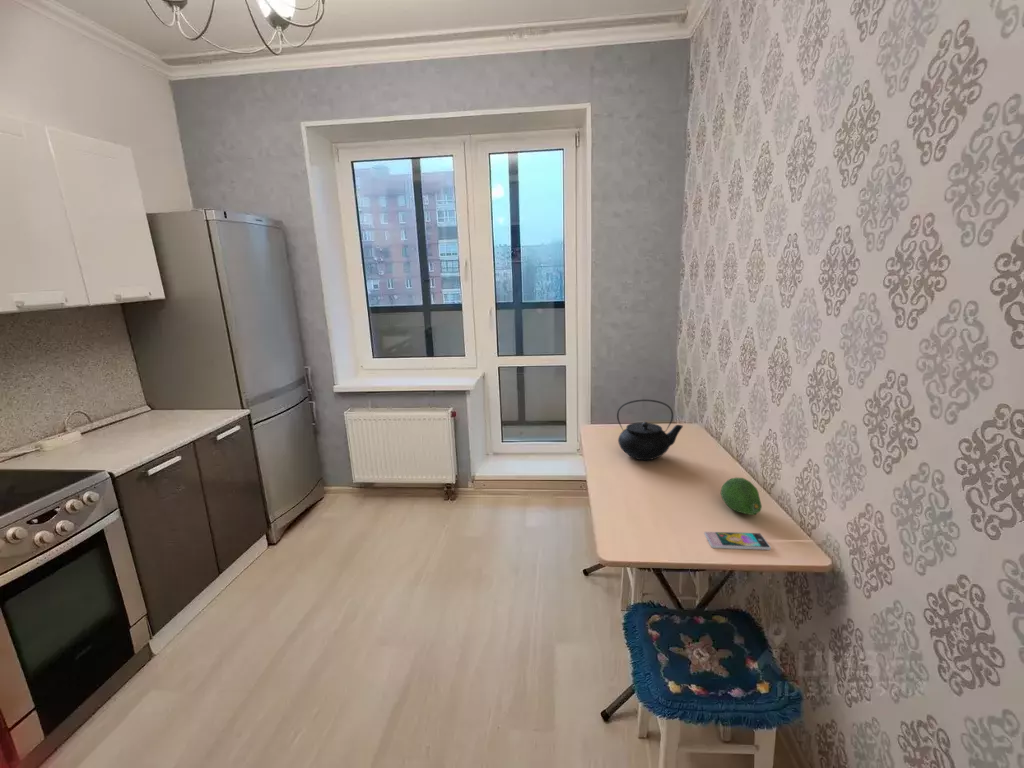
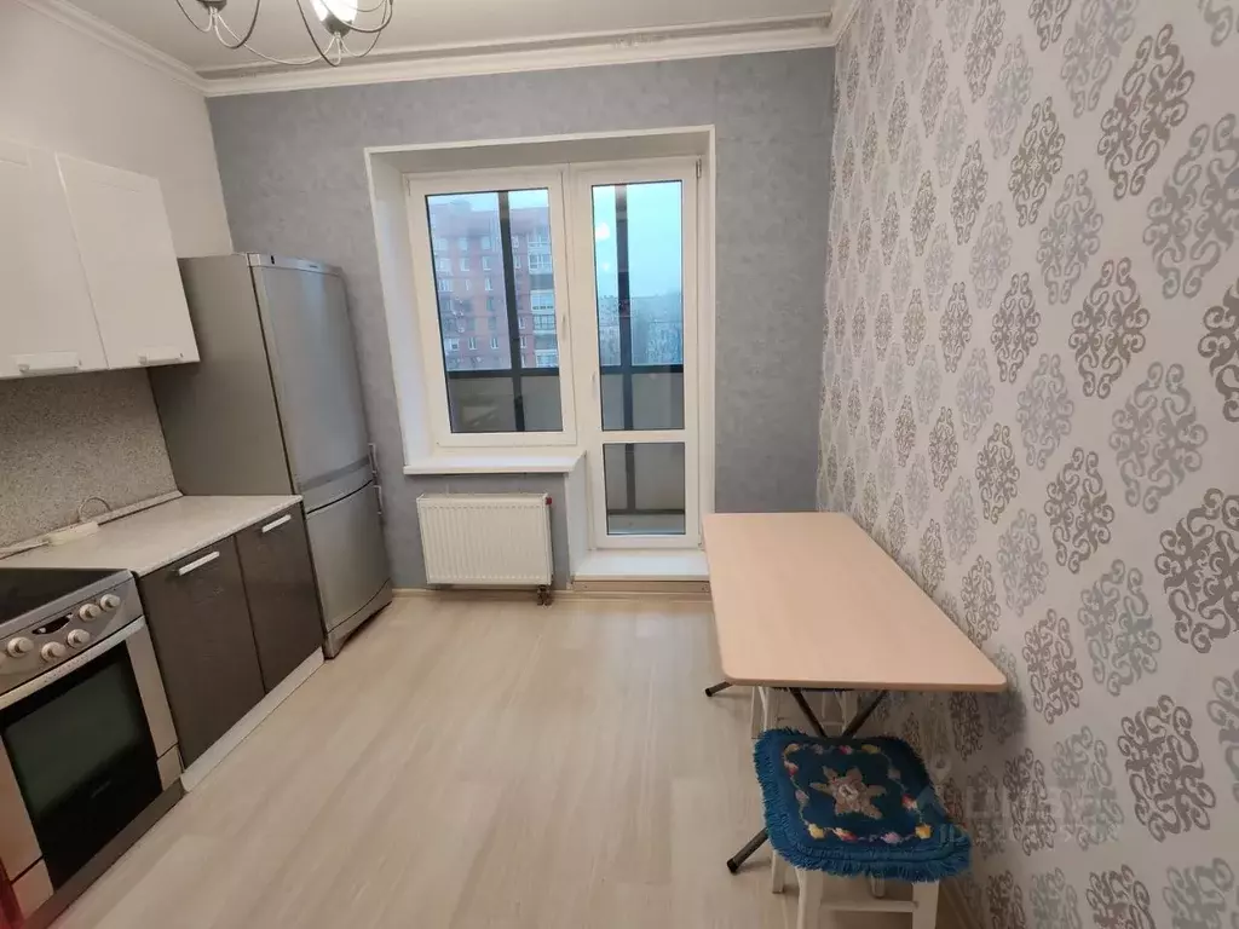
- fruit [720,476,763,516]
- teapot [616,399,684,461]
- smartphone [704,531,772,551]
